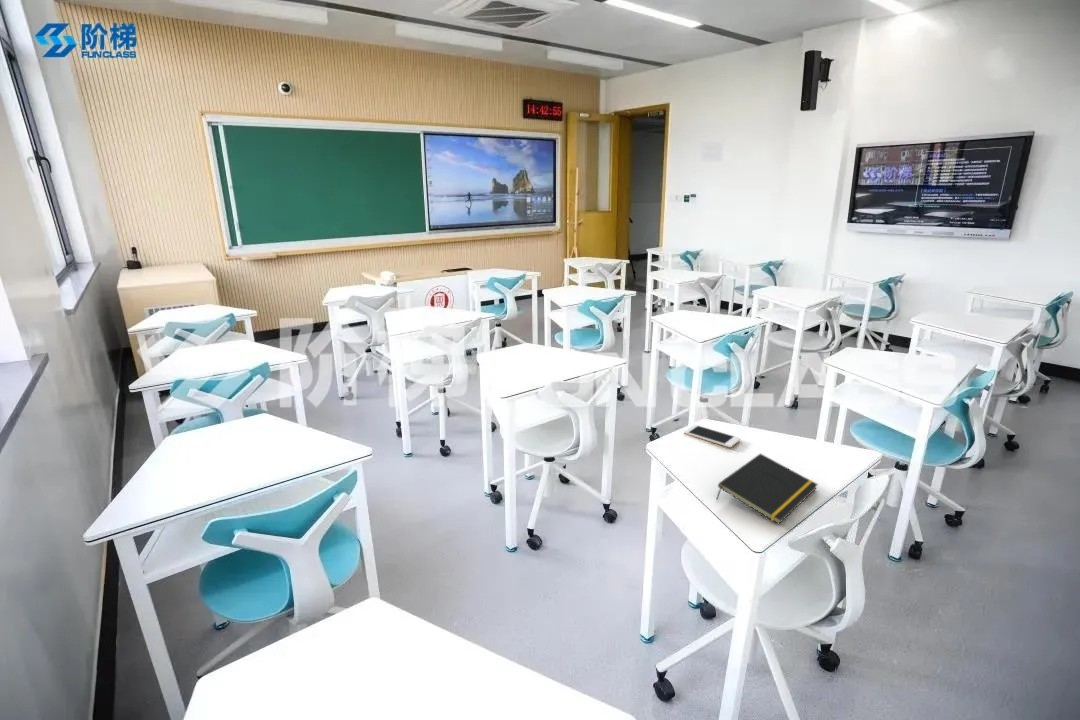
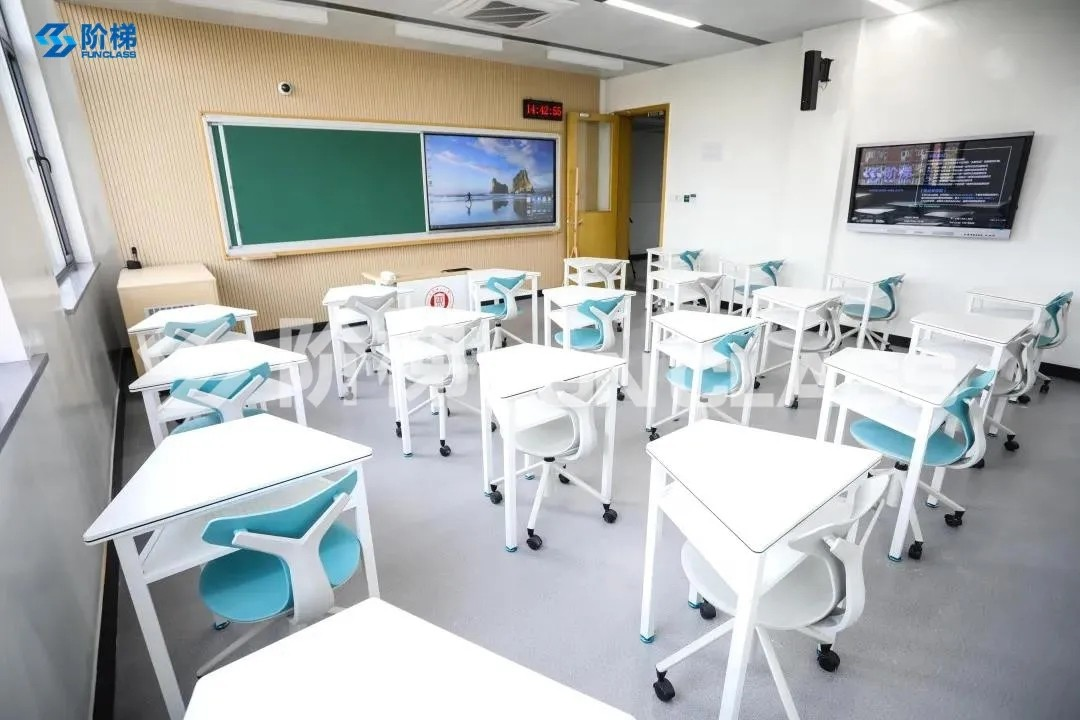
- cell phone [683,424,742,449]
- notepad [716,453,819,525]
